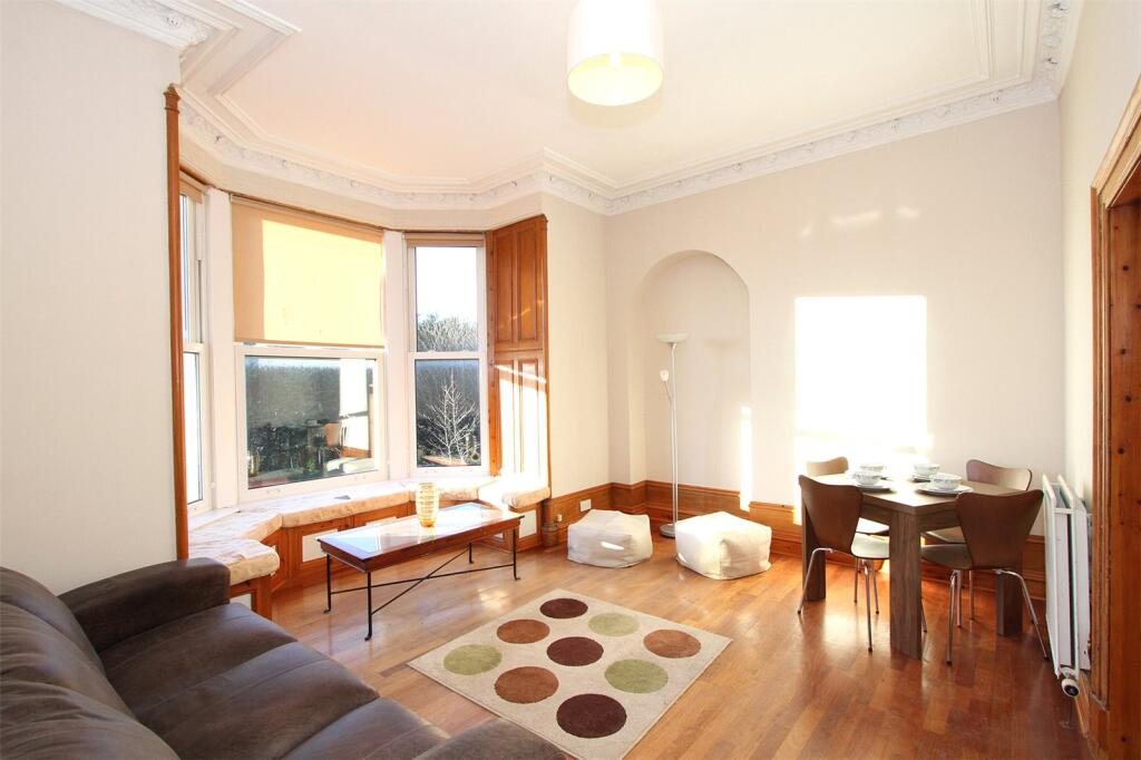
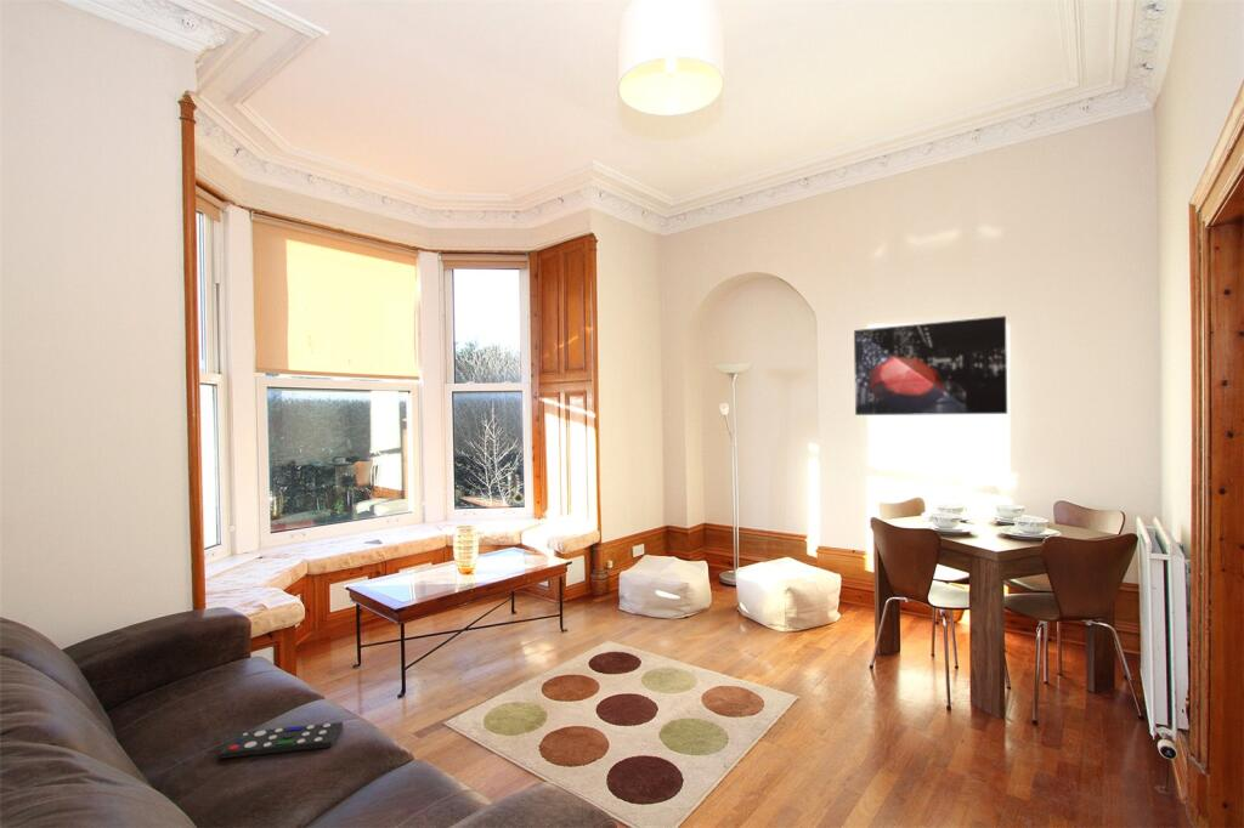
+ remote control [217,721,344,760]
+ wall art [853,314,1008,416]
